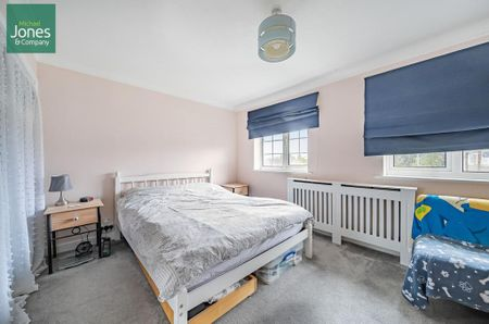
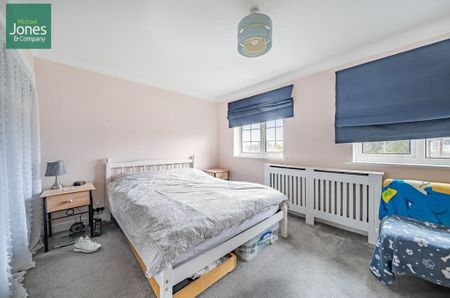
+ sneaker [73,233,102,254]
